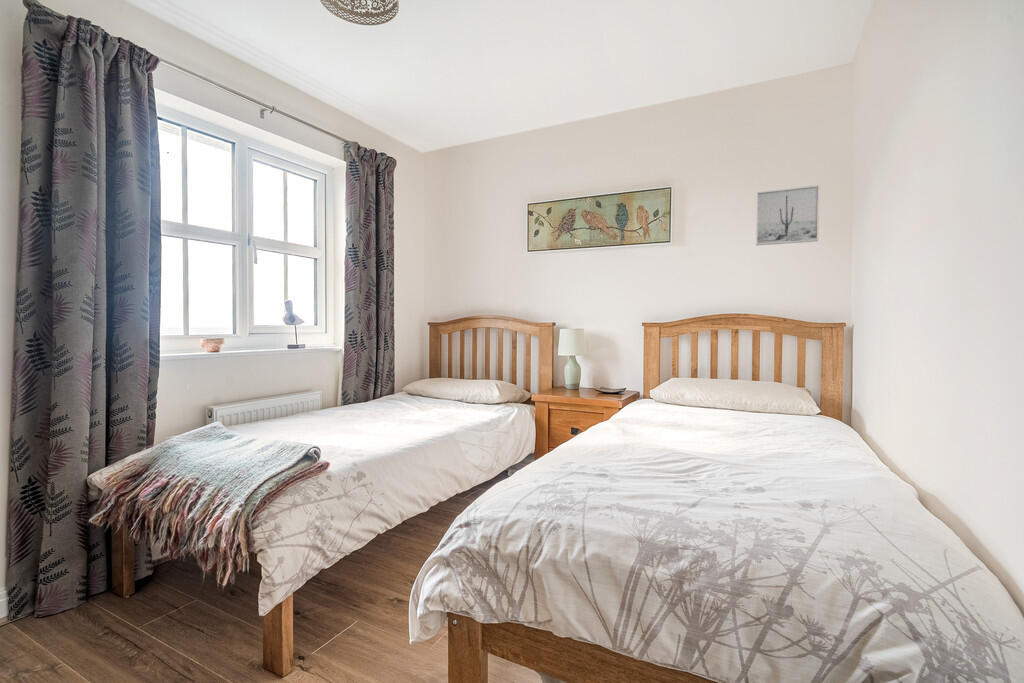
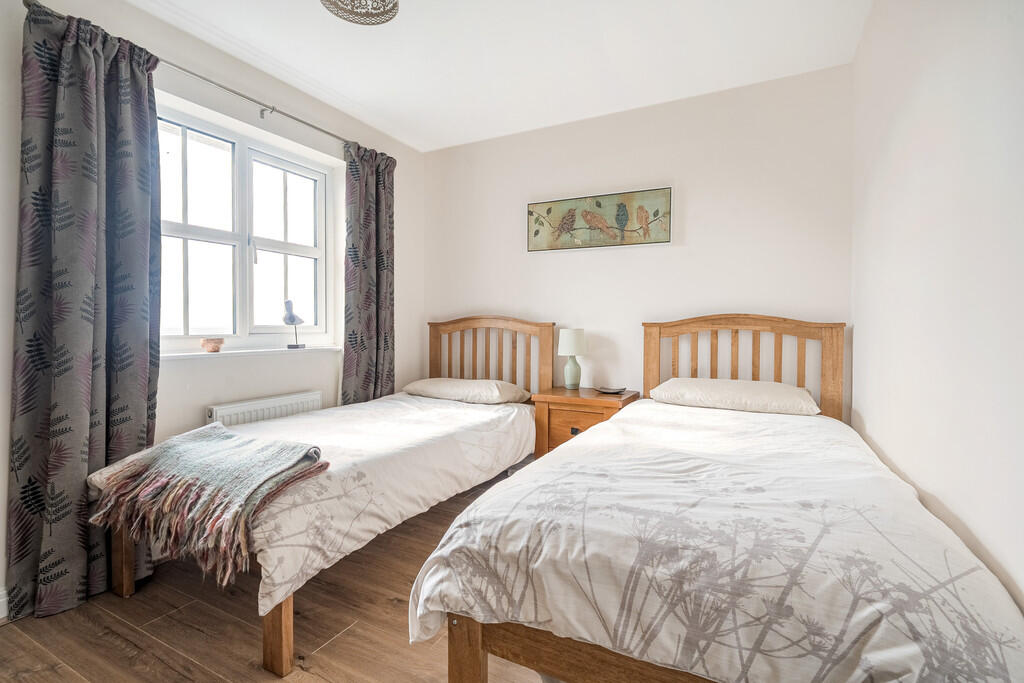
- wall art [755,184,820,247]
